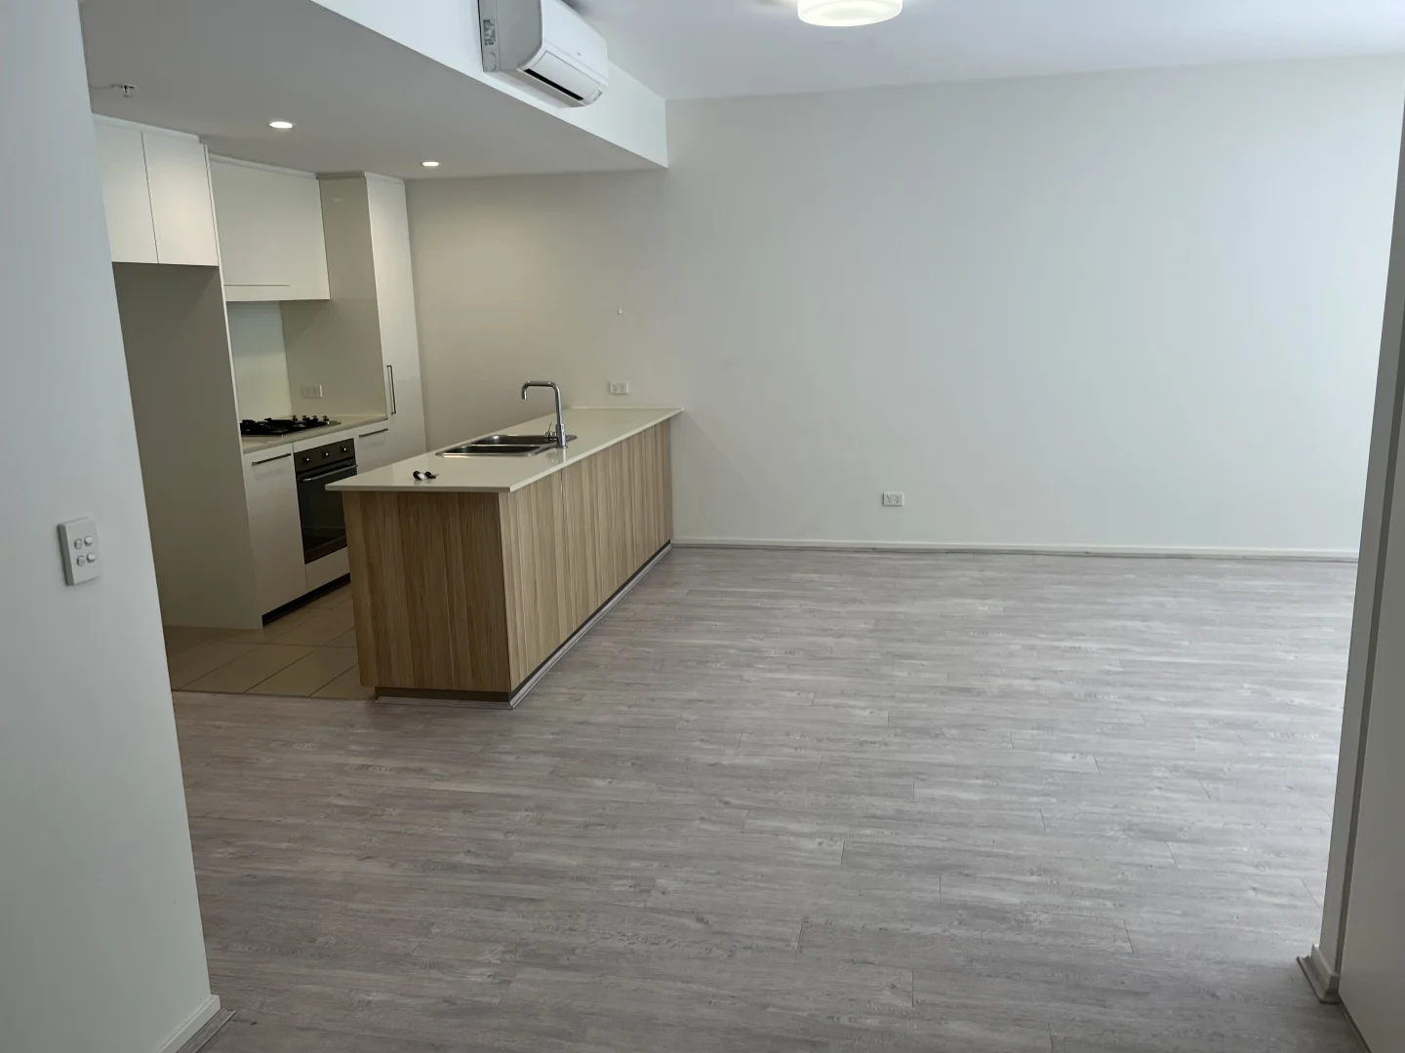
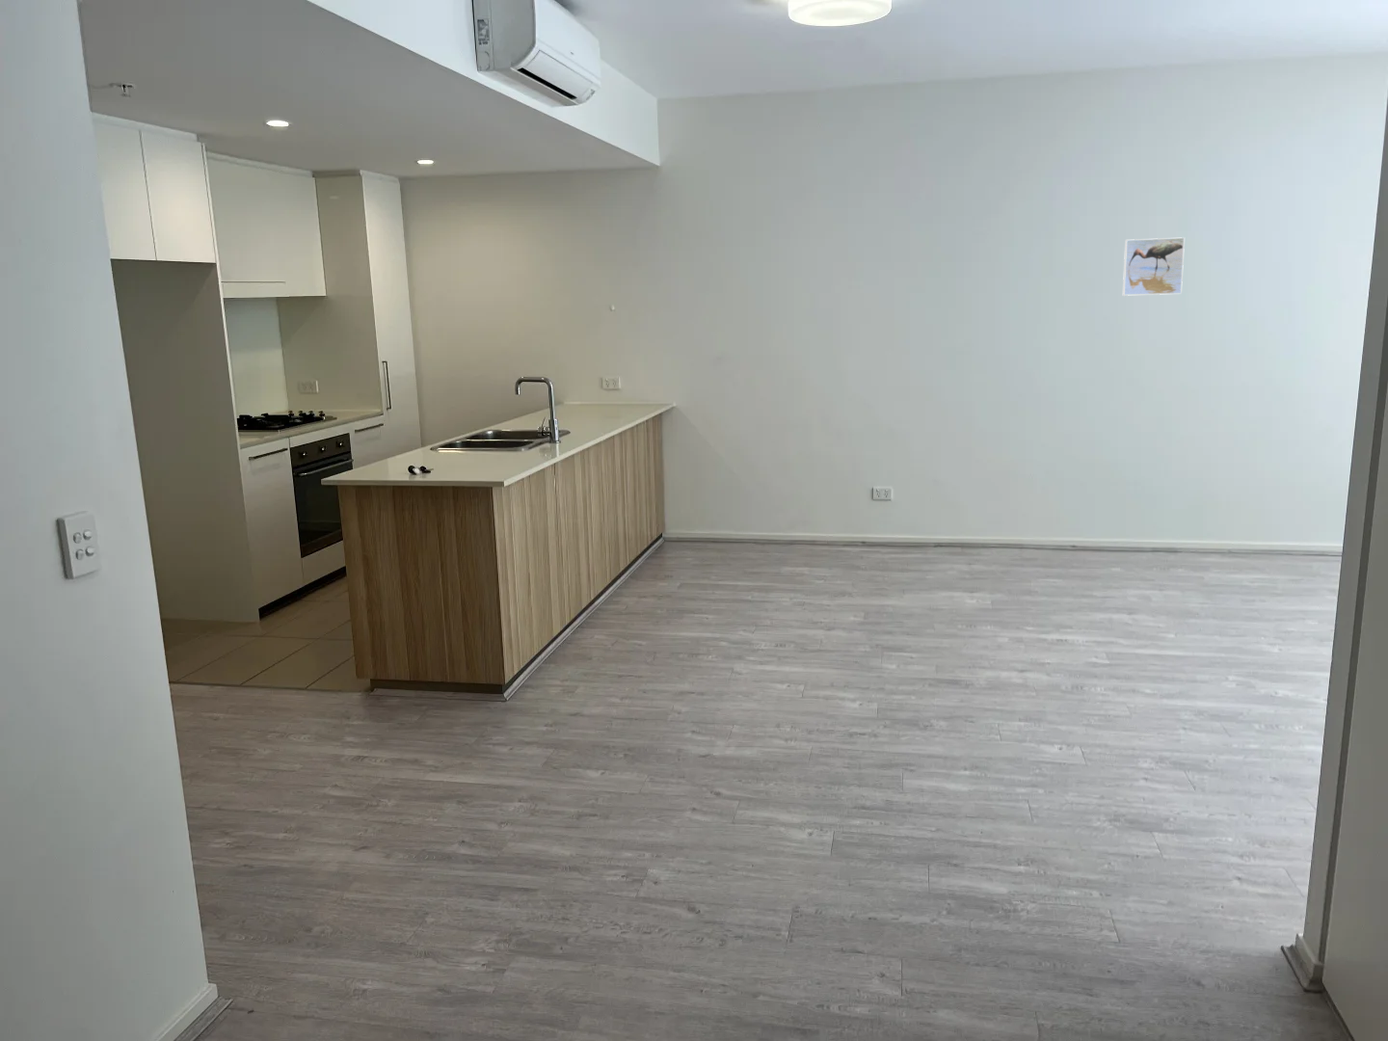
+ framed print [1122,236,1186,296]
